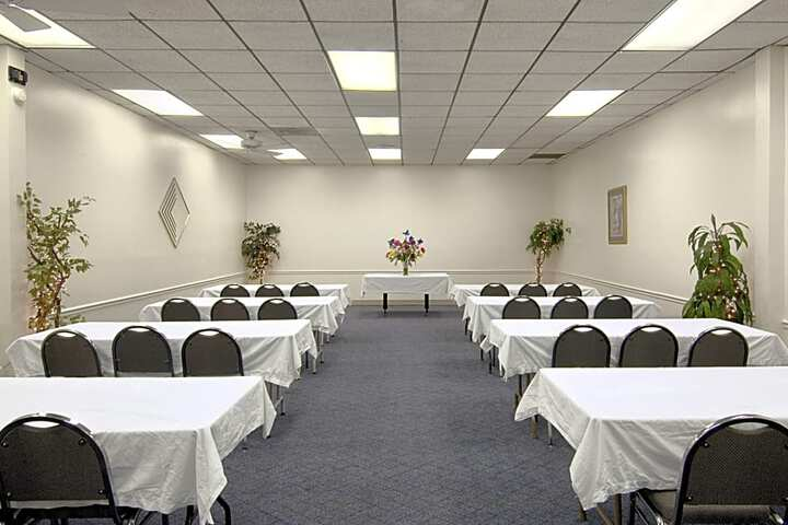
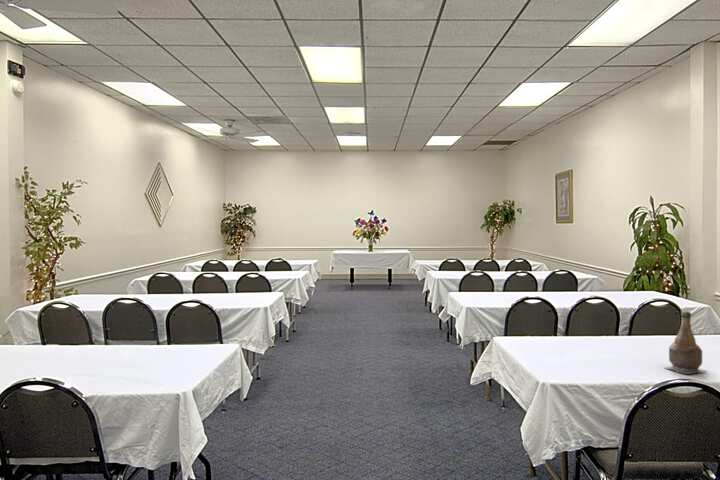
+ bottle [663,310,710,375]
